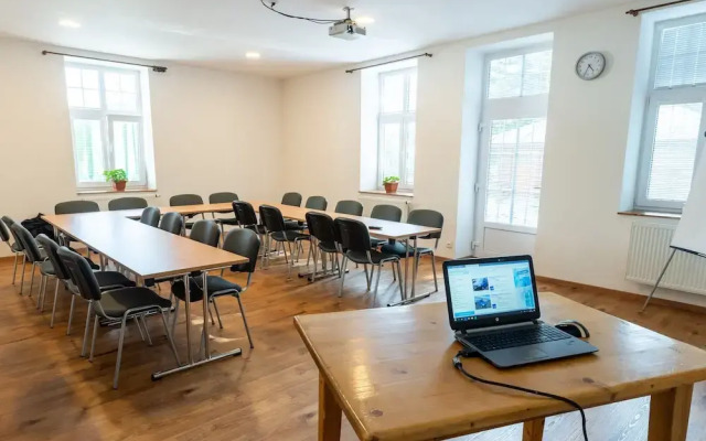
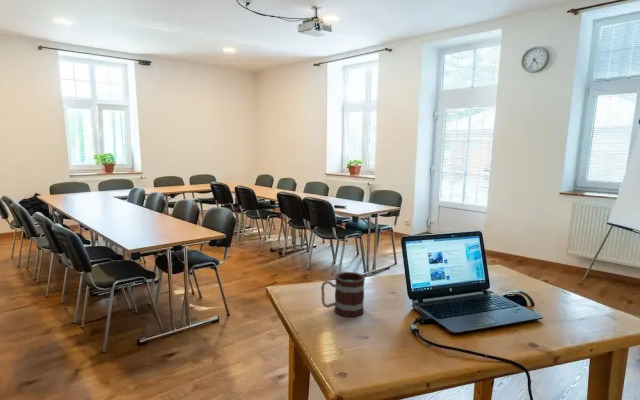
+ mug [320,271,366,318]
